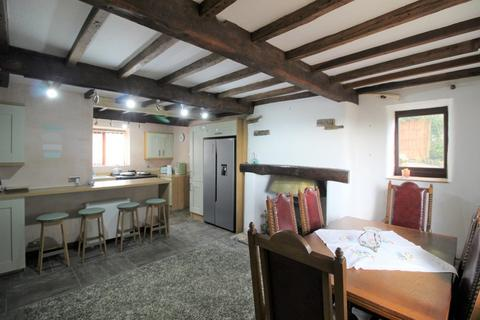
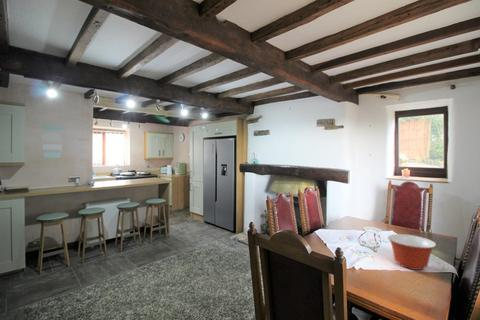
+ mixing bowl [386,233,437,271]
